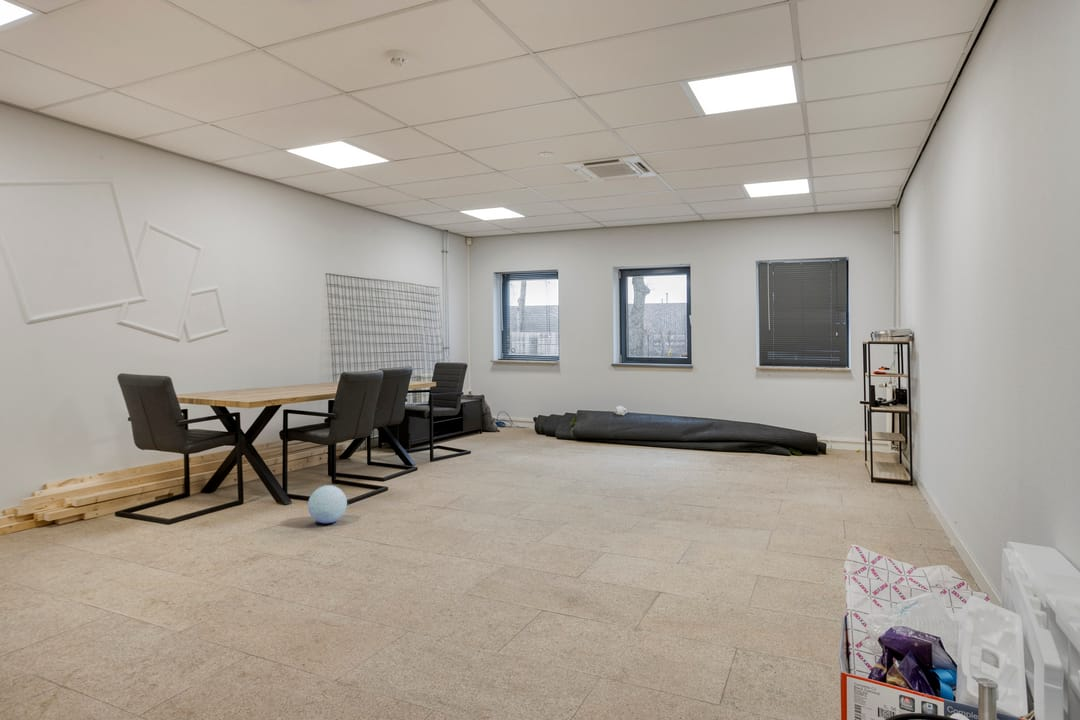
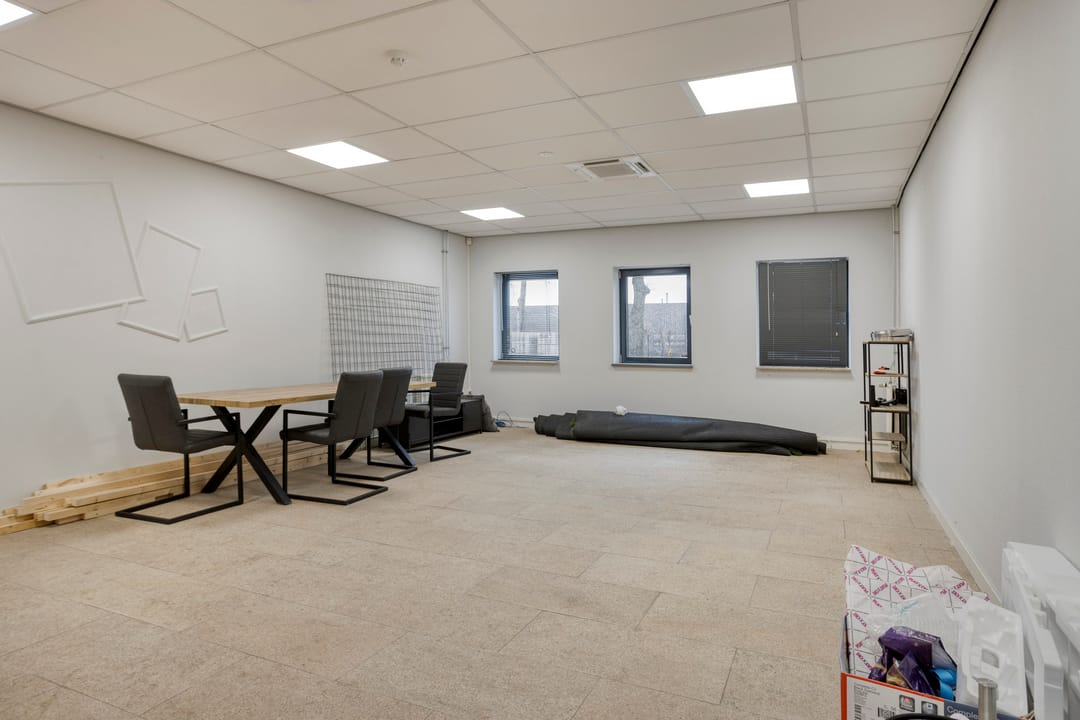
- ball [307,484,348,524]
